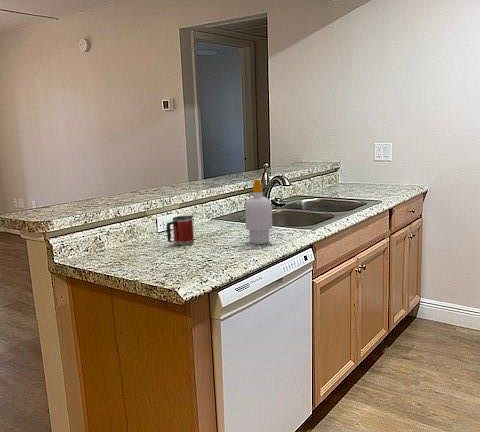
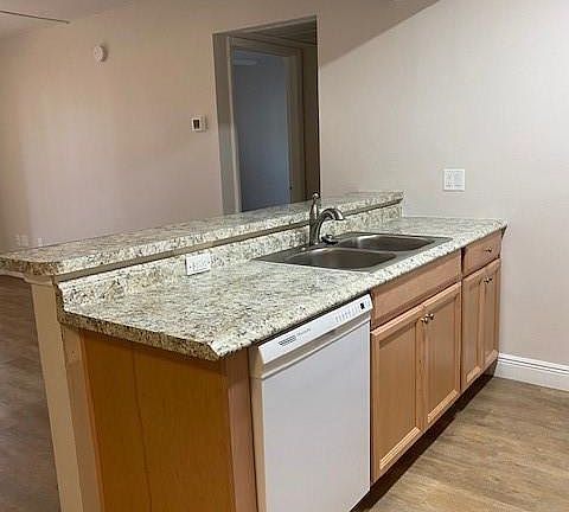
- mug [166,215,195,246]
- soap bottle [244,178,273,245]
